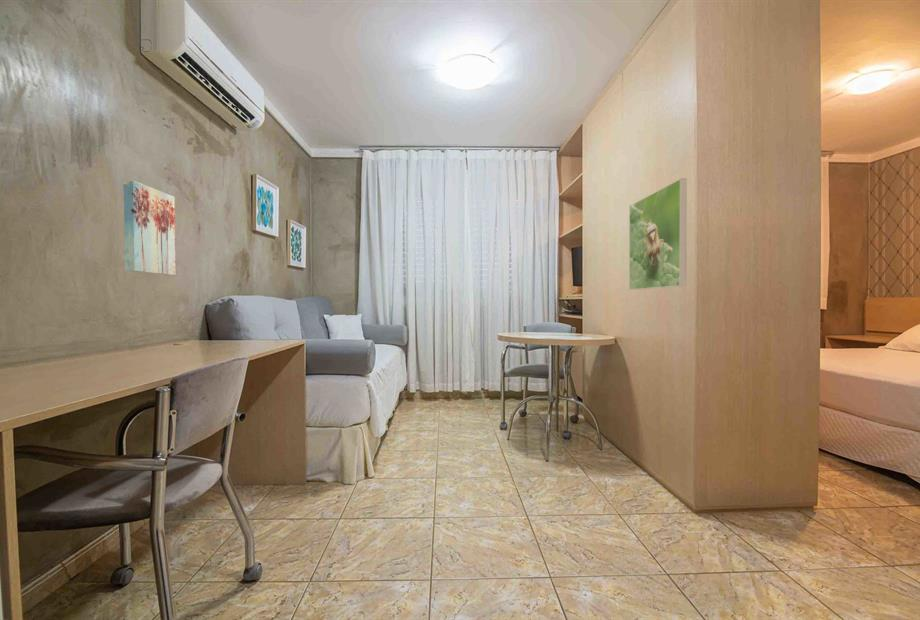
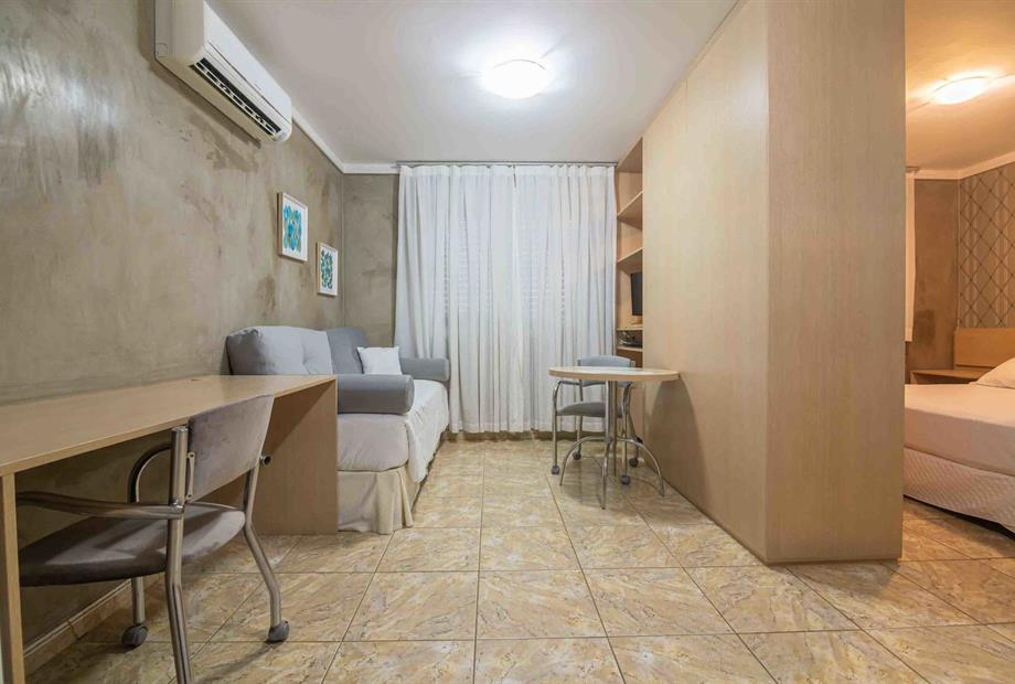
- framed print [628,177,688,291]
- wall art [122,179,177,276]
